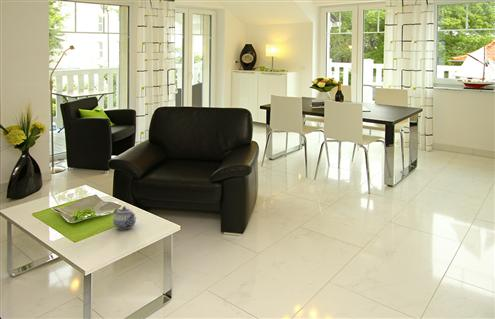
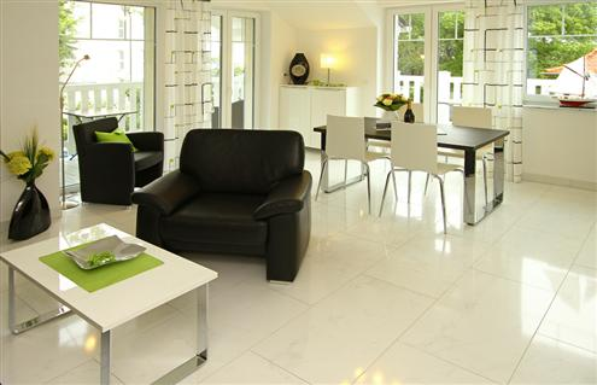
- teapot [112,205,137,230]
